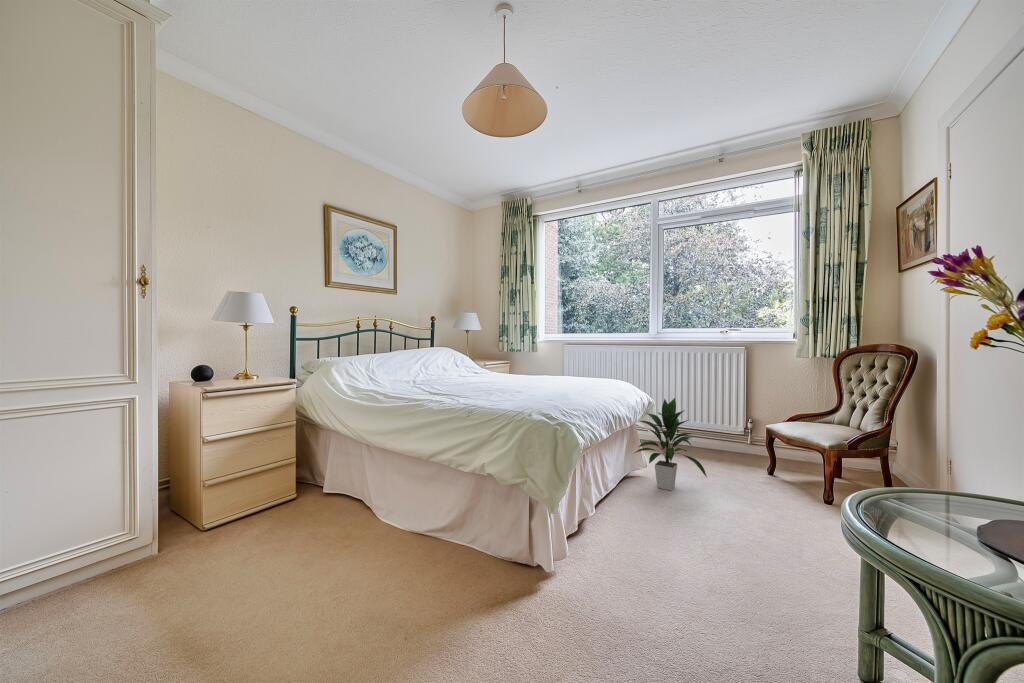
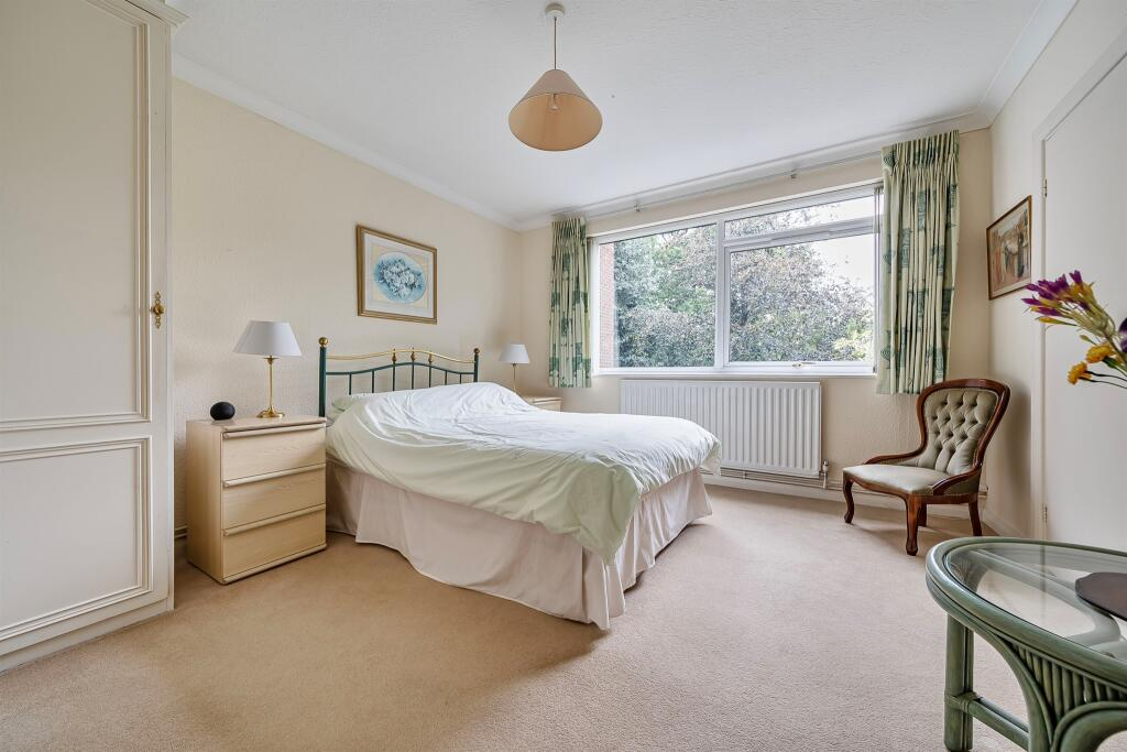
- indoor plant [634,397,708,492]
